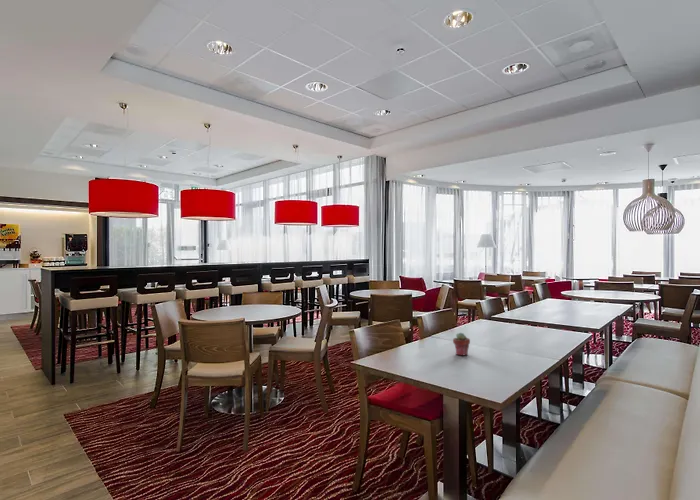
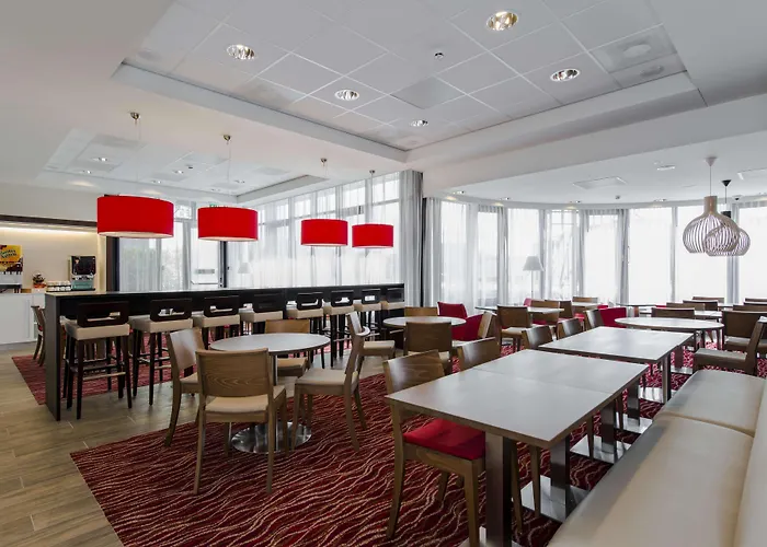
- potted succulent [452,332,471,356]
